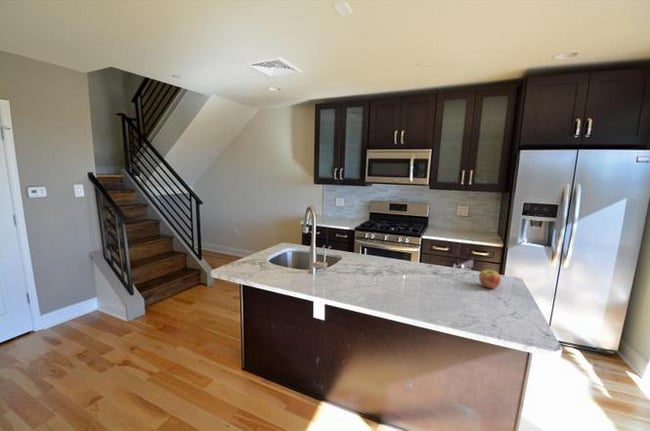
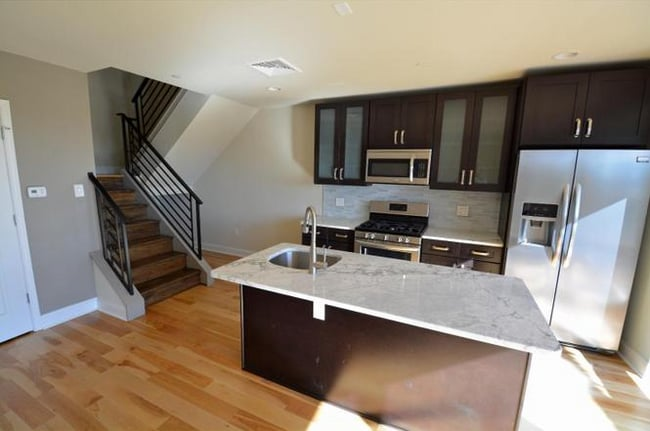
- apple [478,269,502,290]
